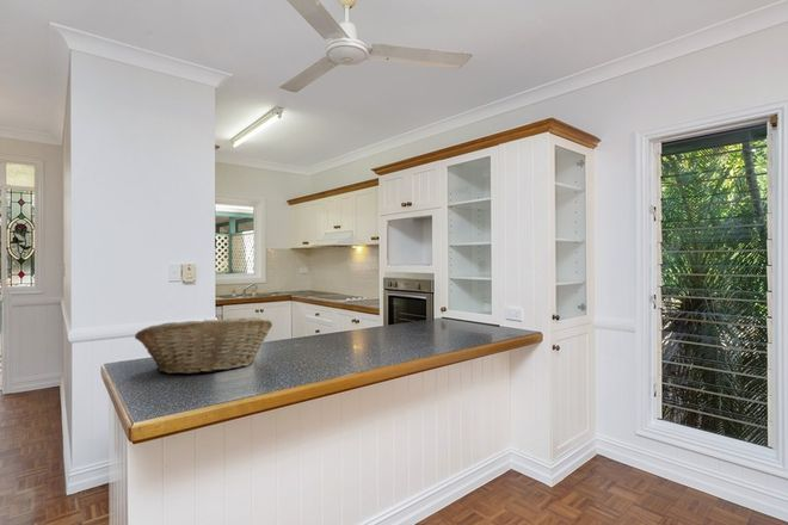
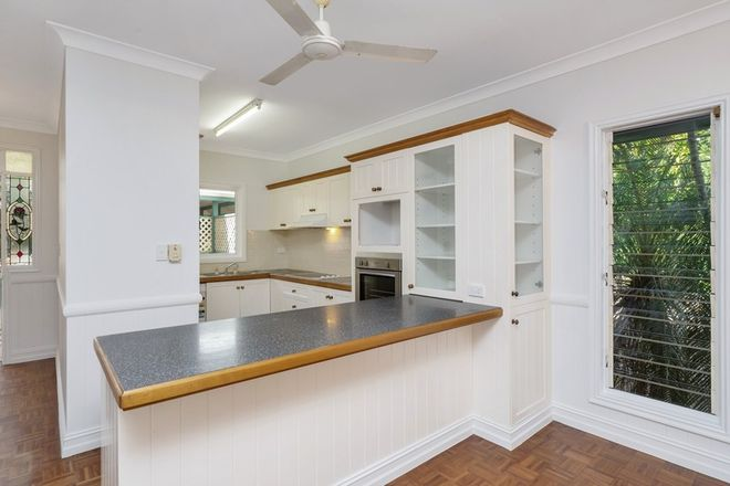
- fruit basket [134,316,273,375]
